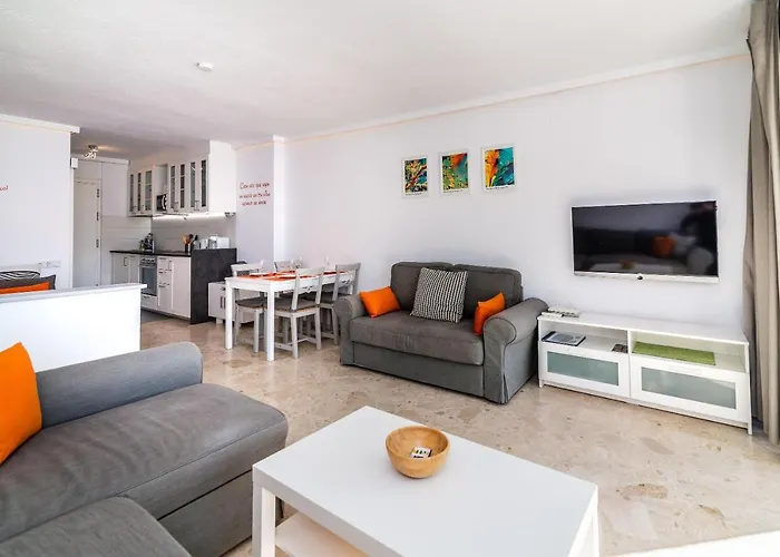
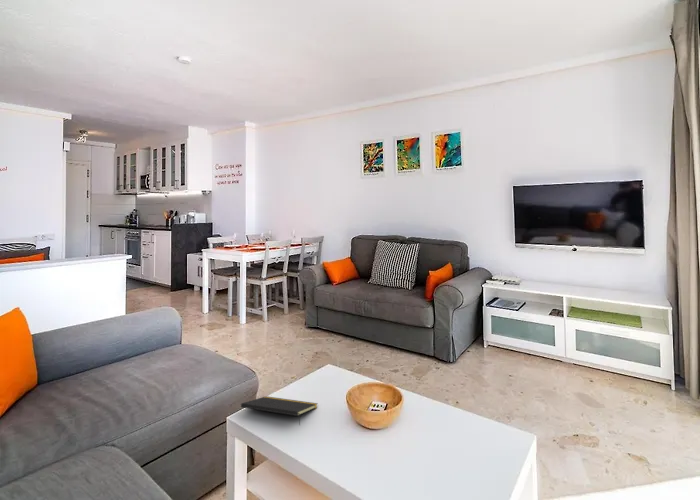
+ notepad [240,395,319,426]
